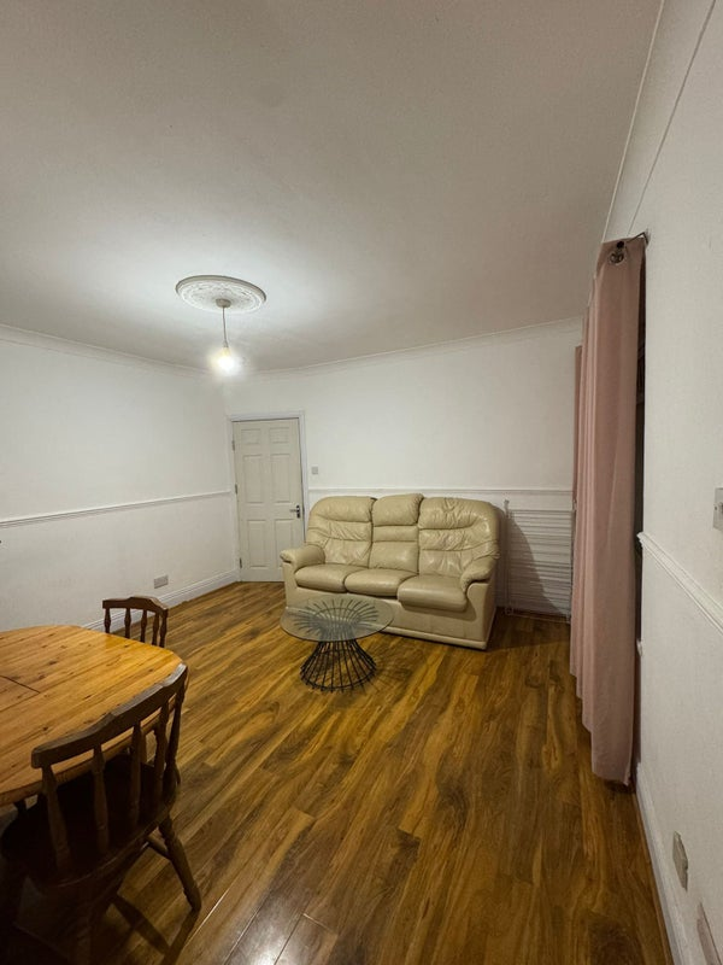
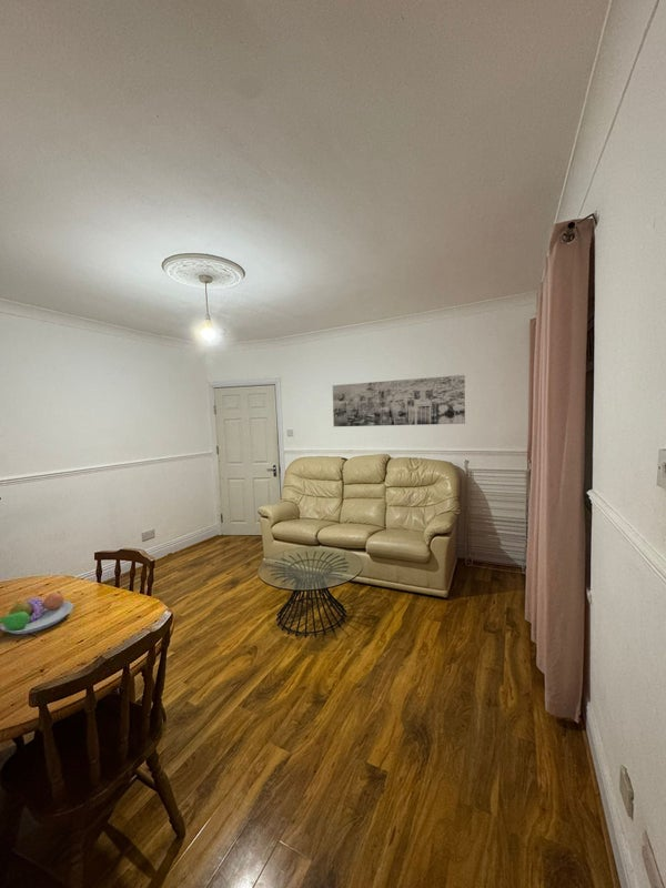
+ wall art [332,374,466,427]
+ fruit bowl [0,591,74,635]
